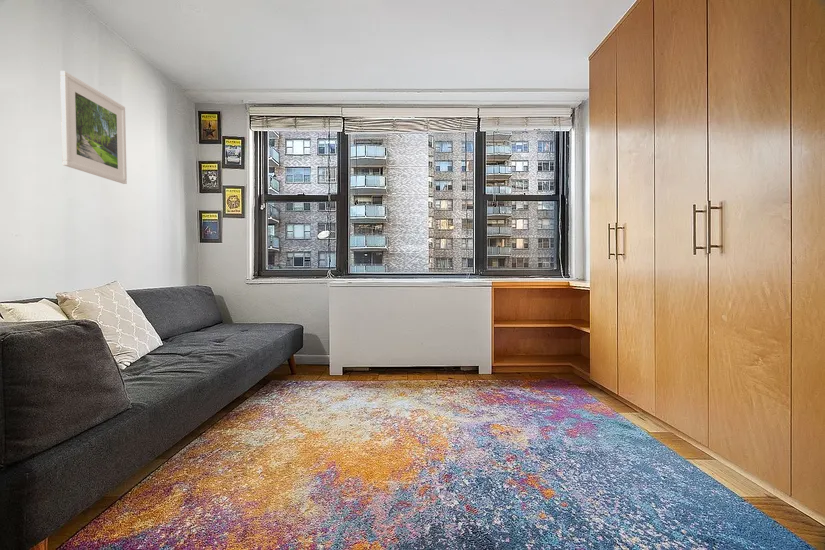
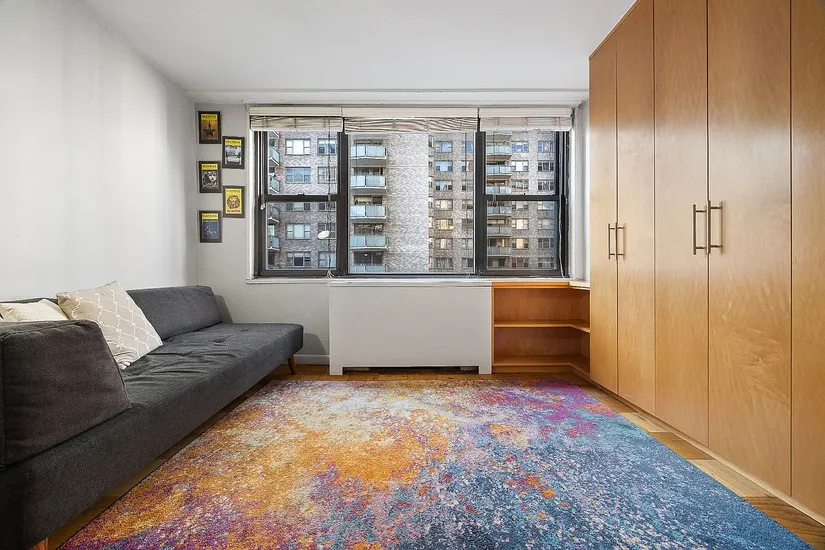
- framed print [59,70,128,185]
